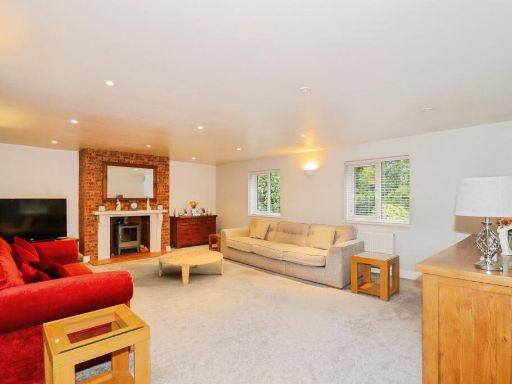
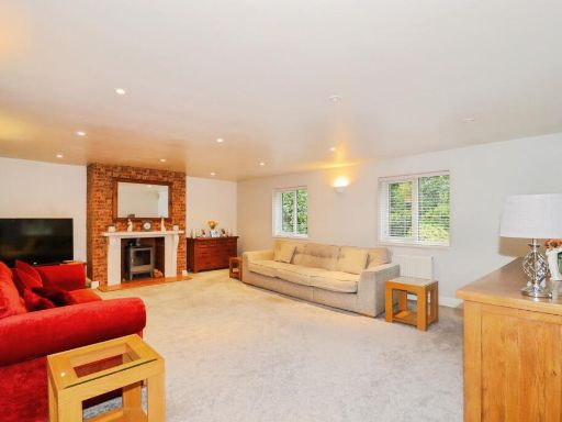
- coffee table [157,249,224,285]
